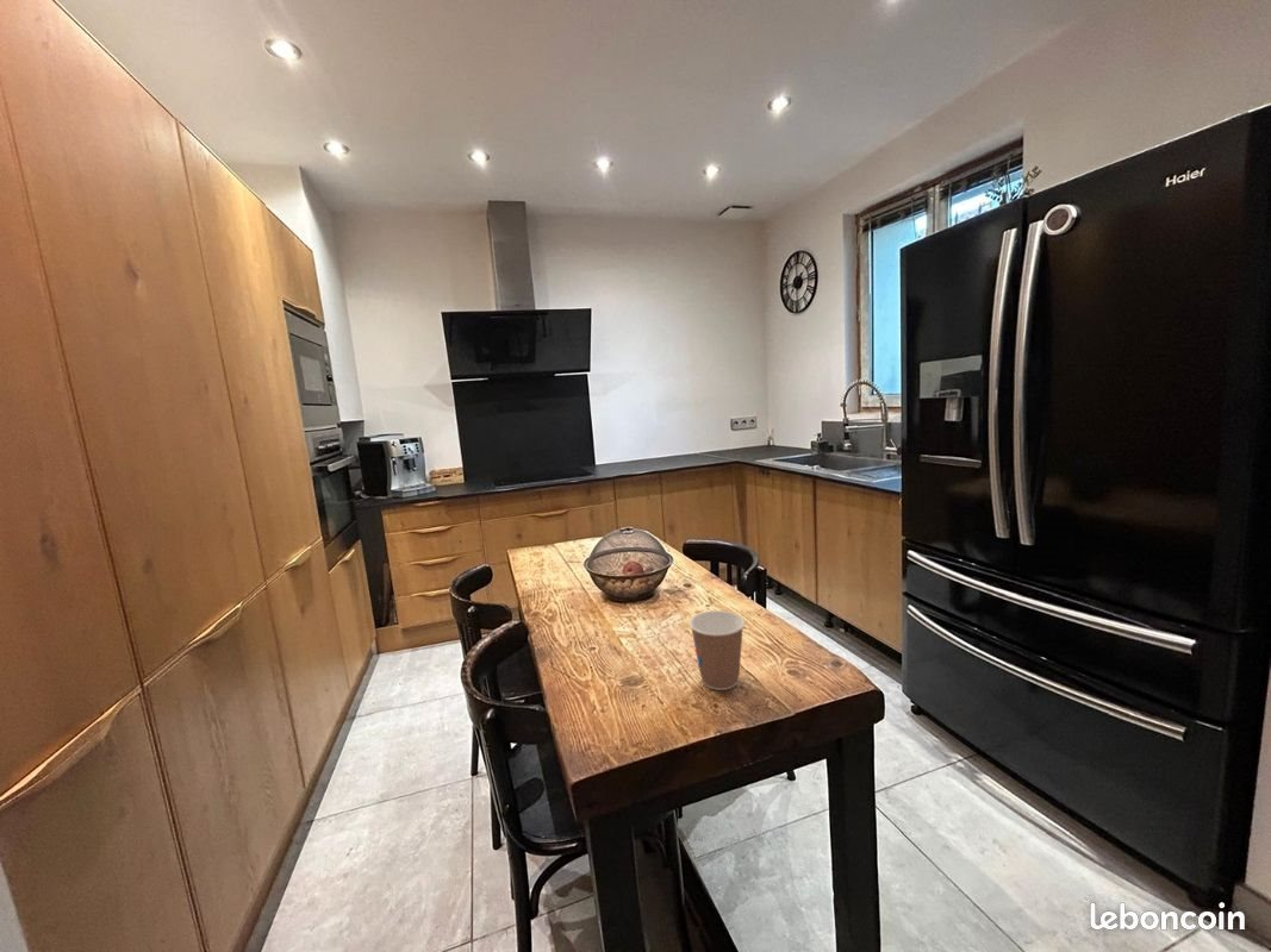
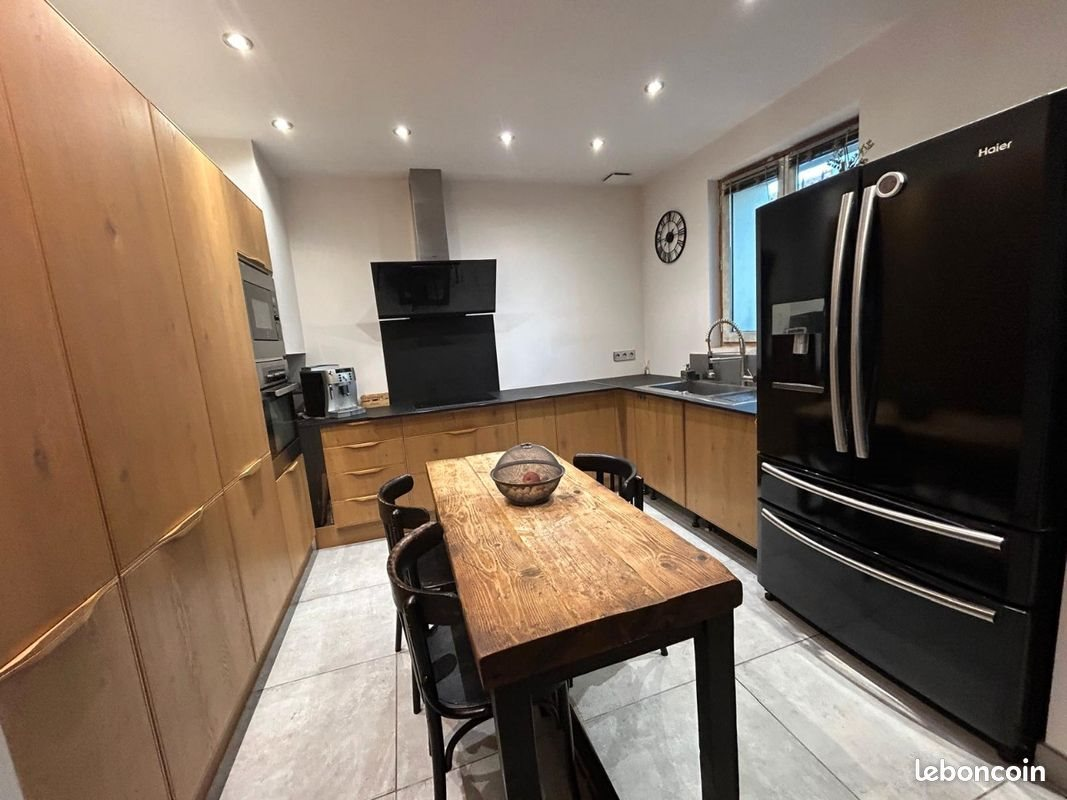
- coffee cup [689,609,746,691]
